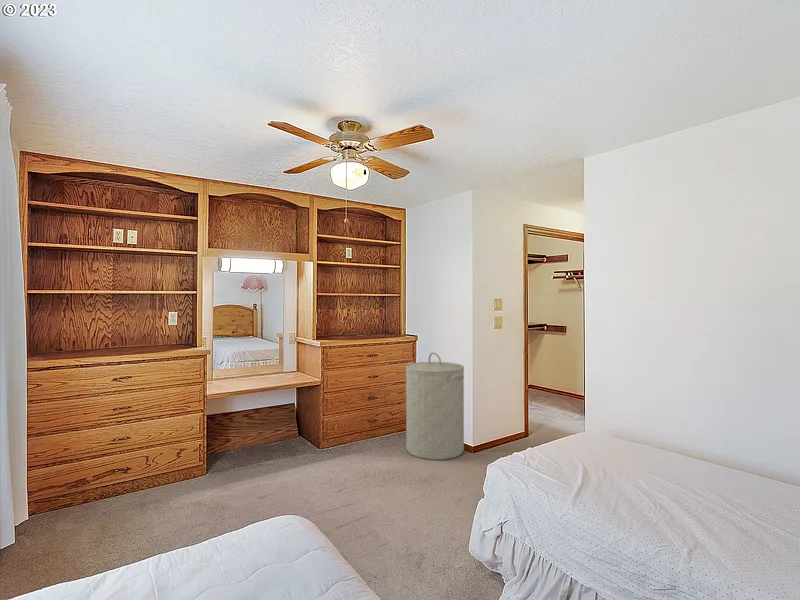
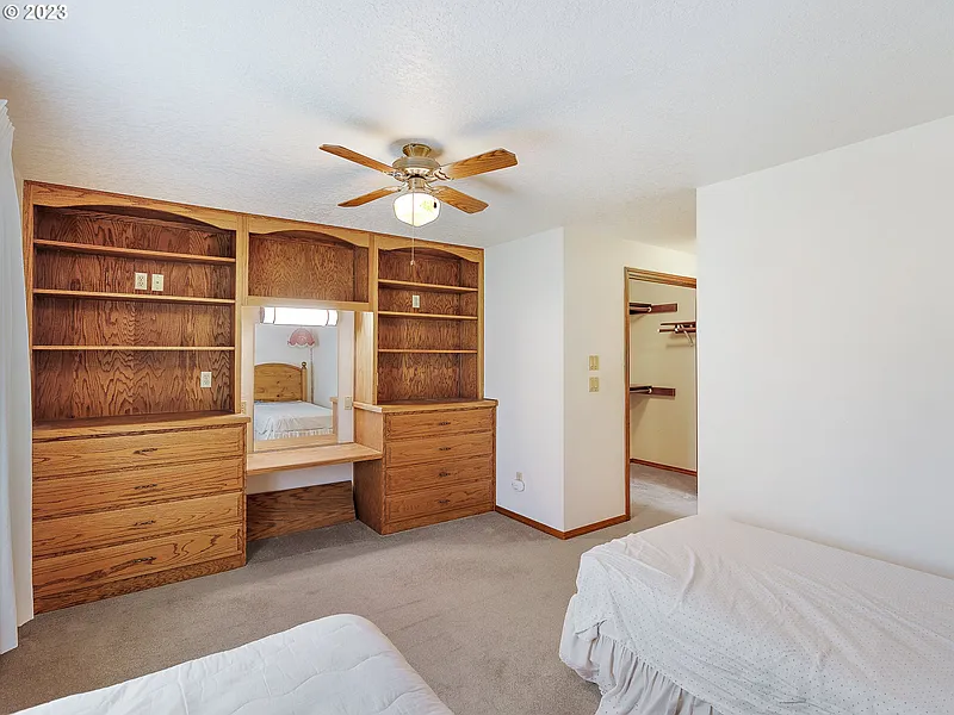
- laundry hamper [405,352,465,461]
